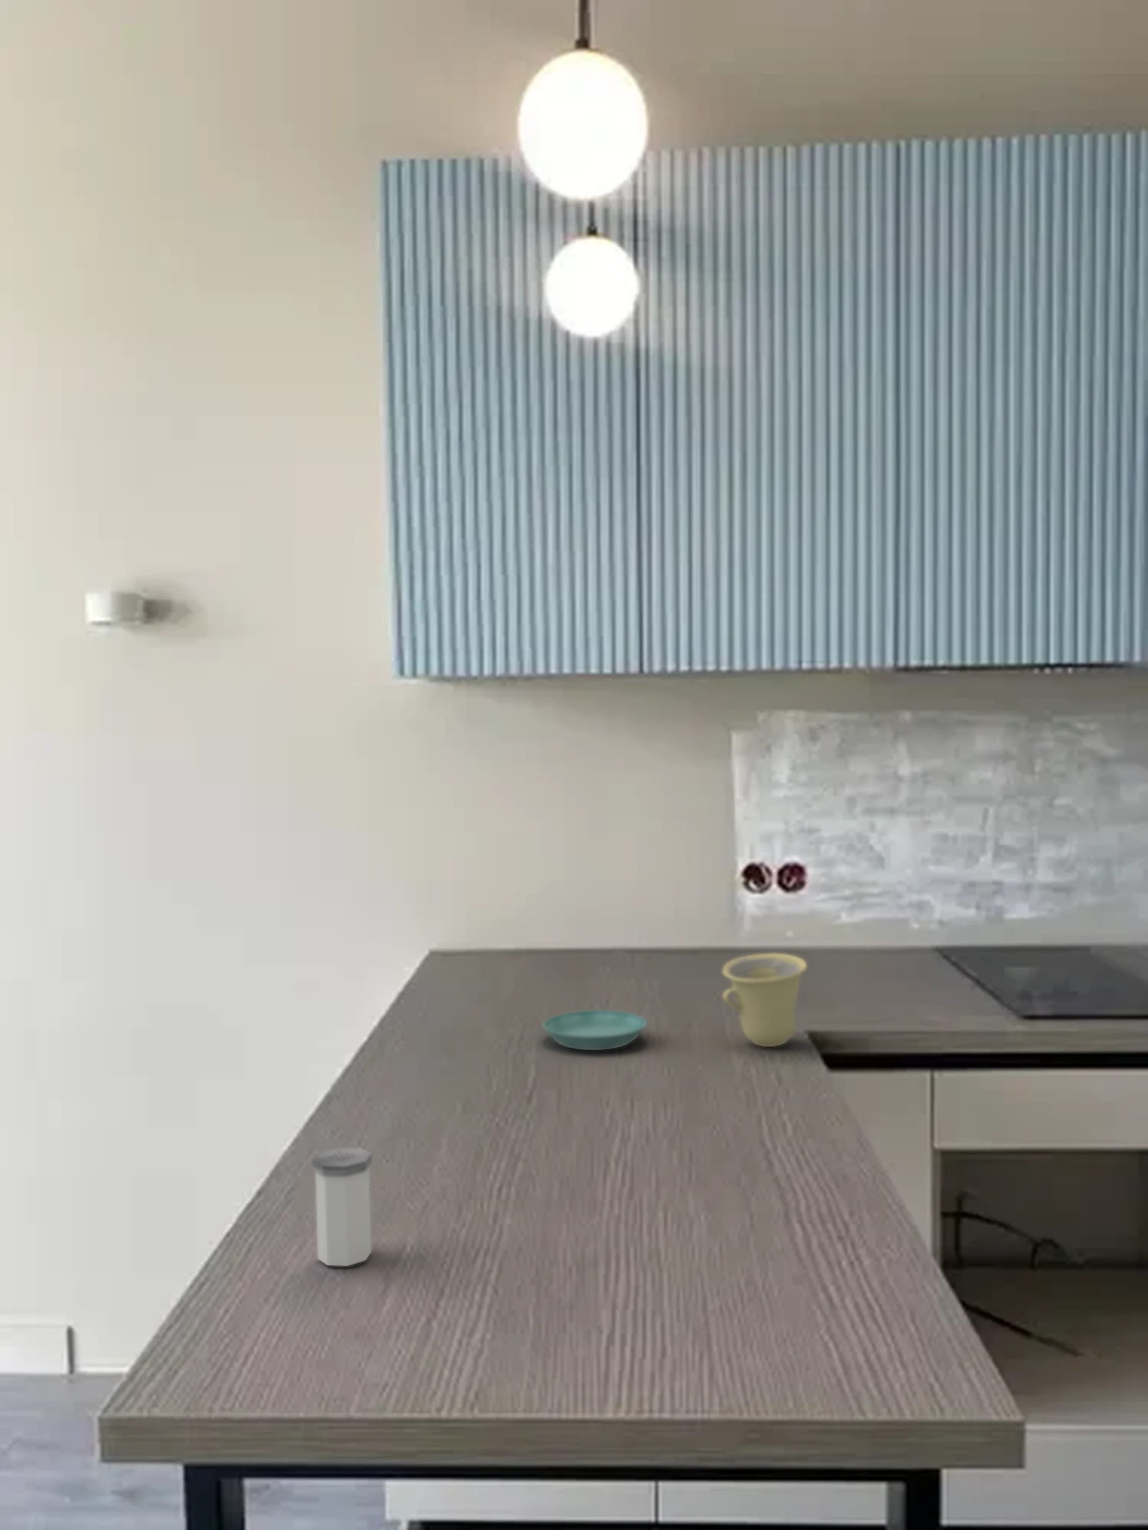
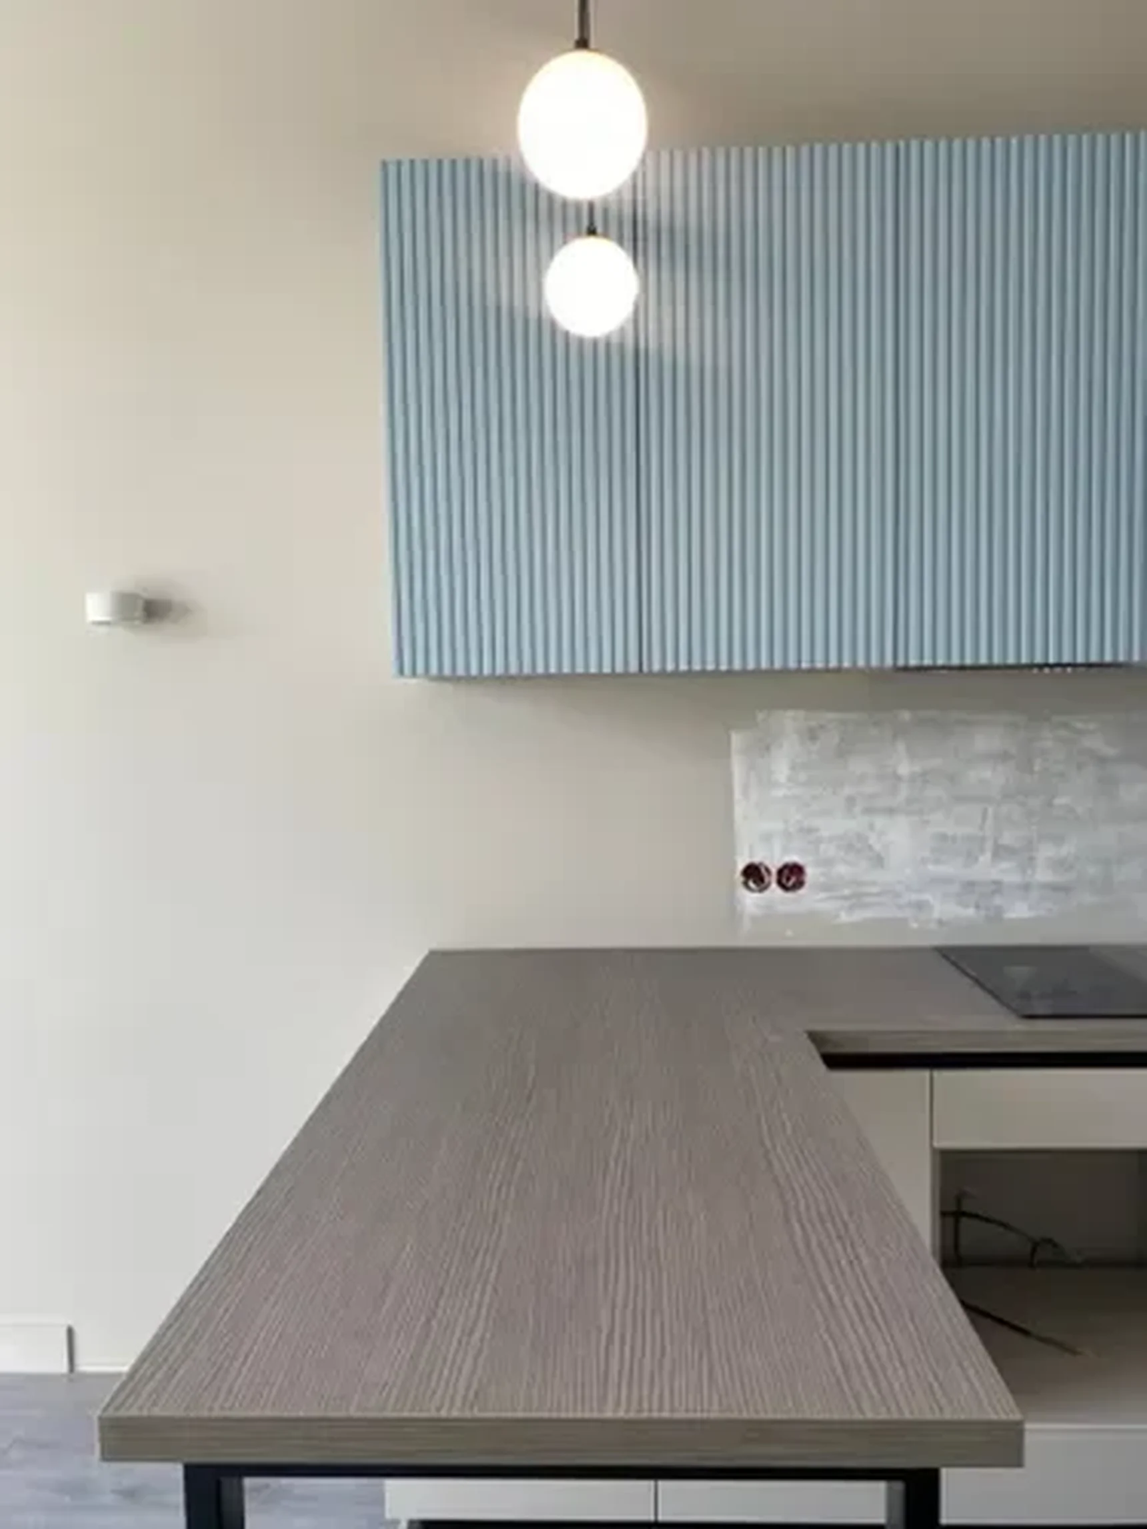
- salt shaker [311,1147,373,1267]
- cup [721,952,808,1048]
- saucer [541,1009,648,1051]
